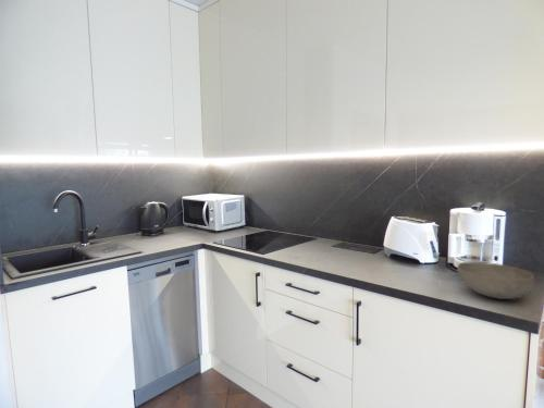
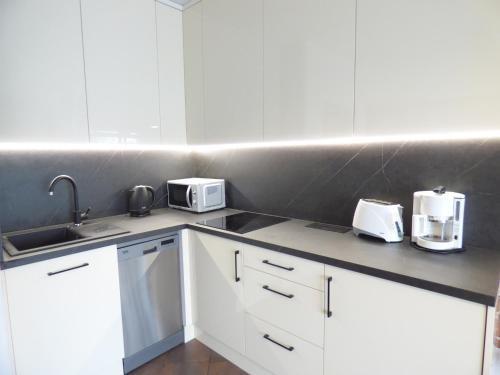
- bowl [456,261,535,300]
